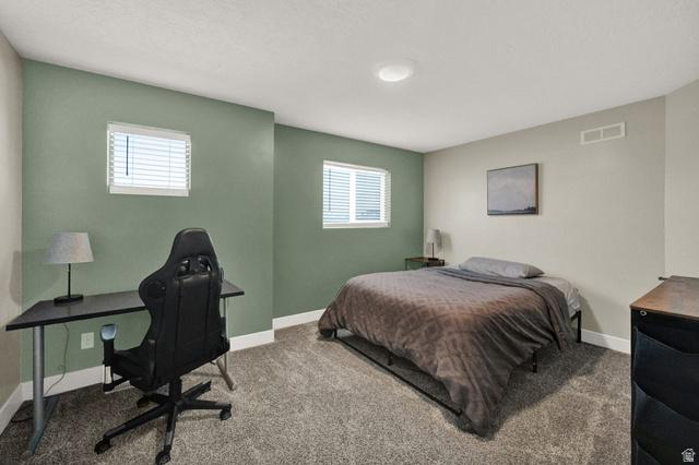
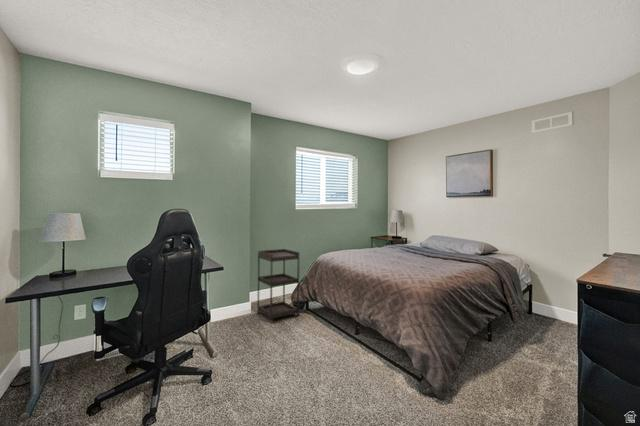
+ shelving unit [256,248,301,324]
